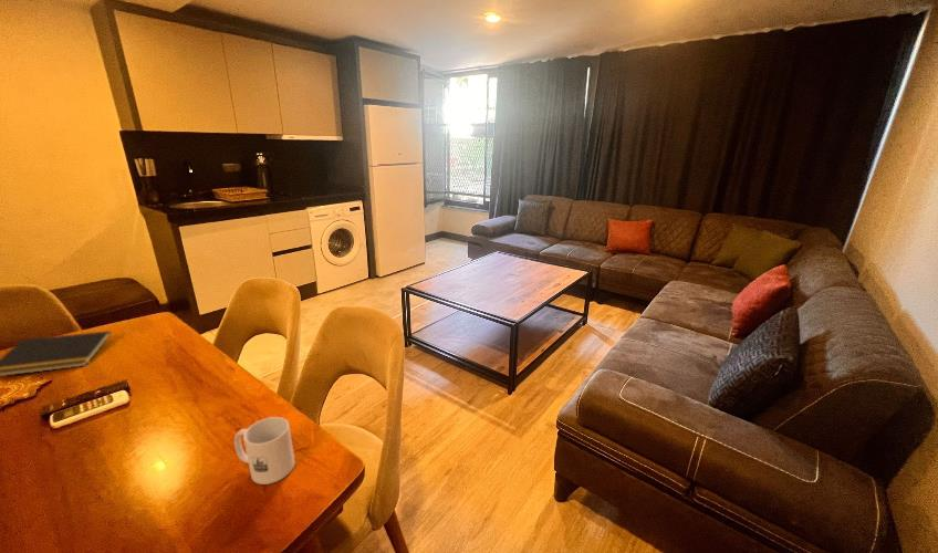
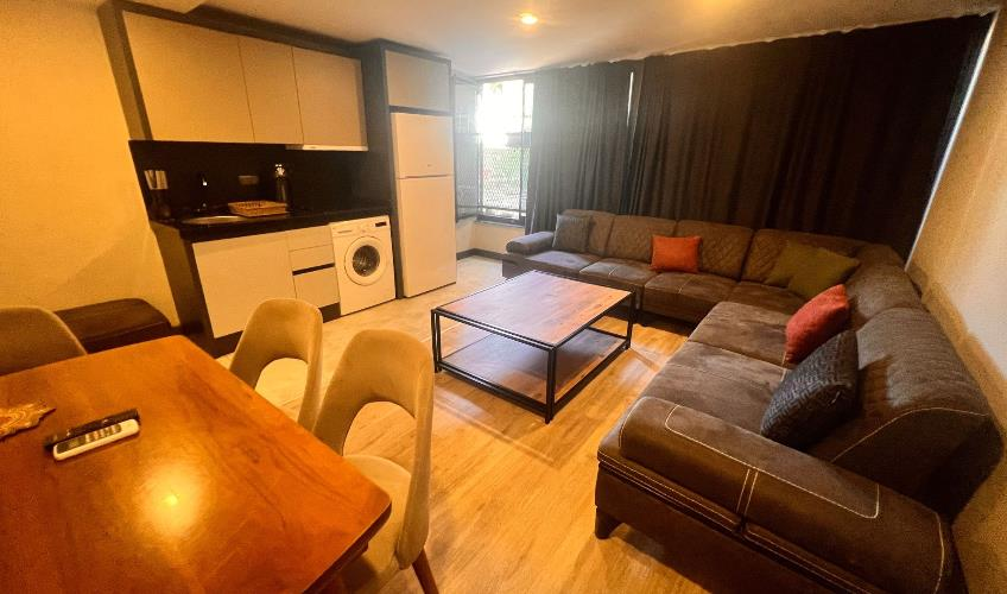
- notepad [0,330,112,377]
- mug [233,416,295,486]
